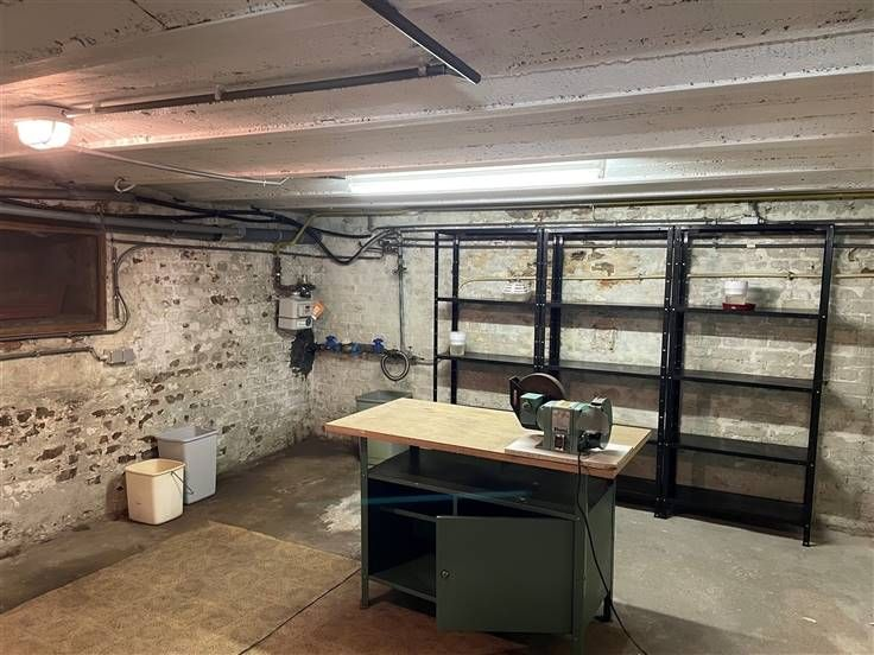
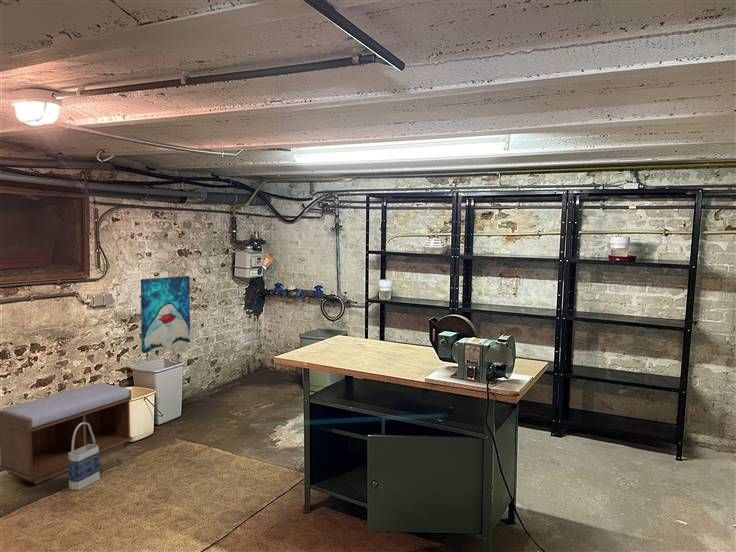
+ bag [68,422,101,491]
+ bench [0,382,133,485]
+ wall art [140,275,191,354]
